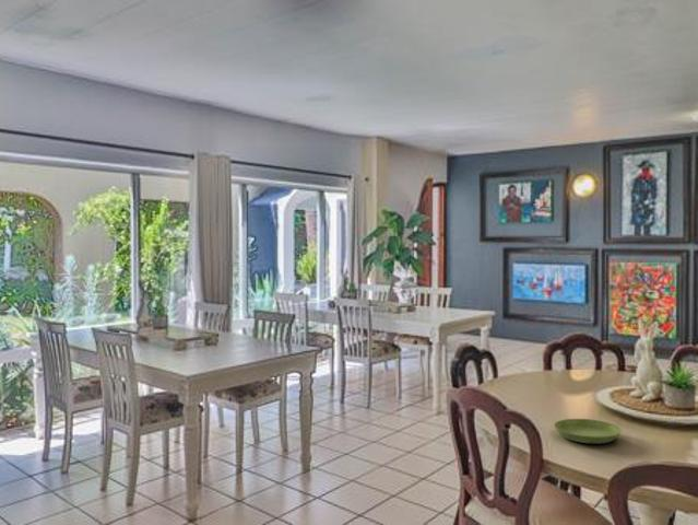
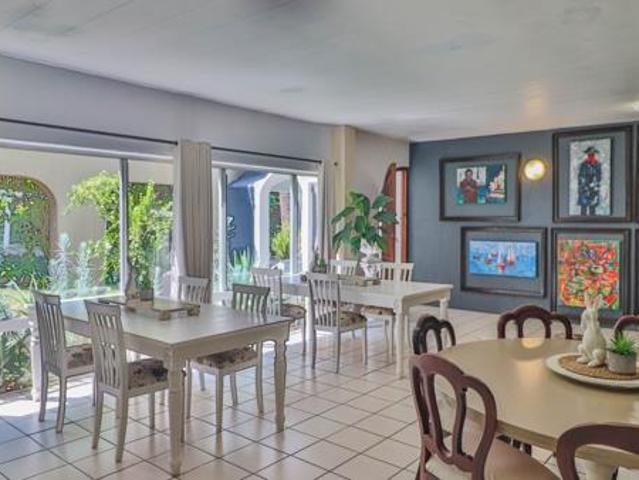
- saucer [553,418,623,444]
